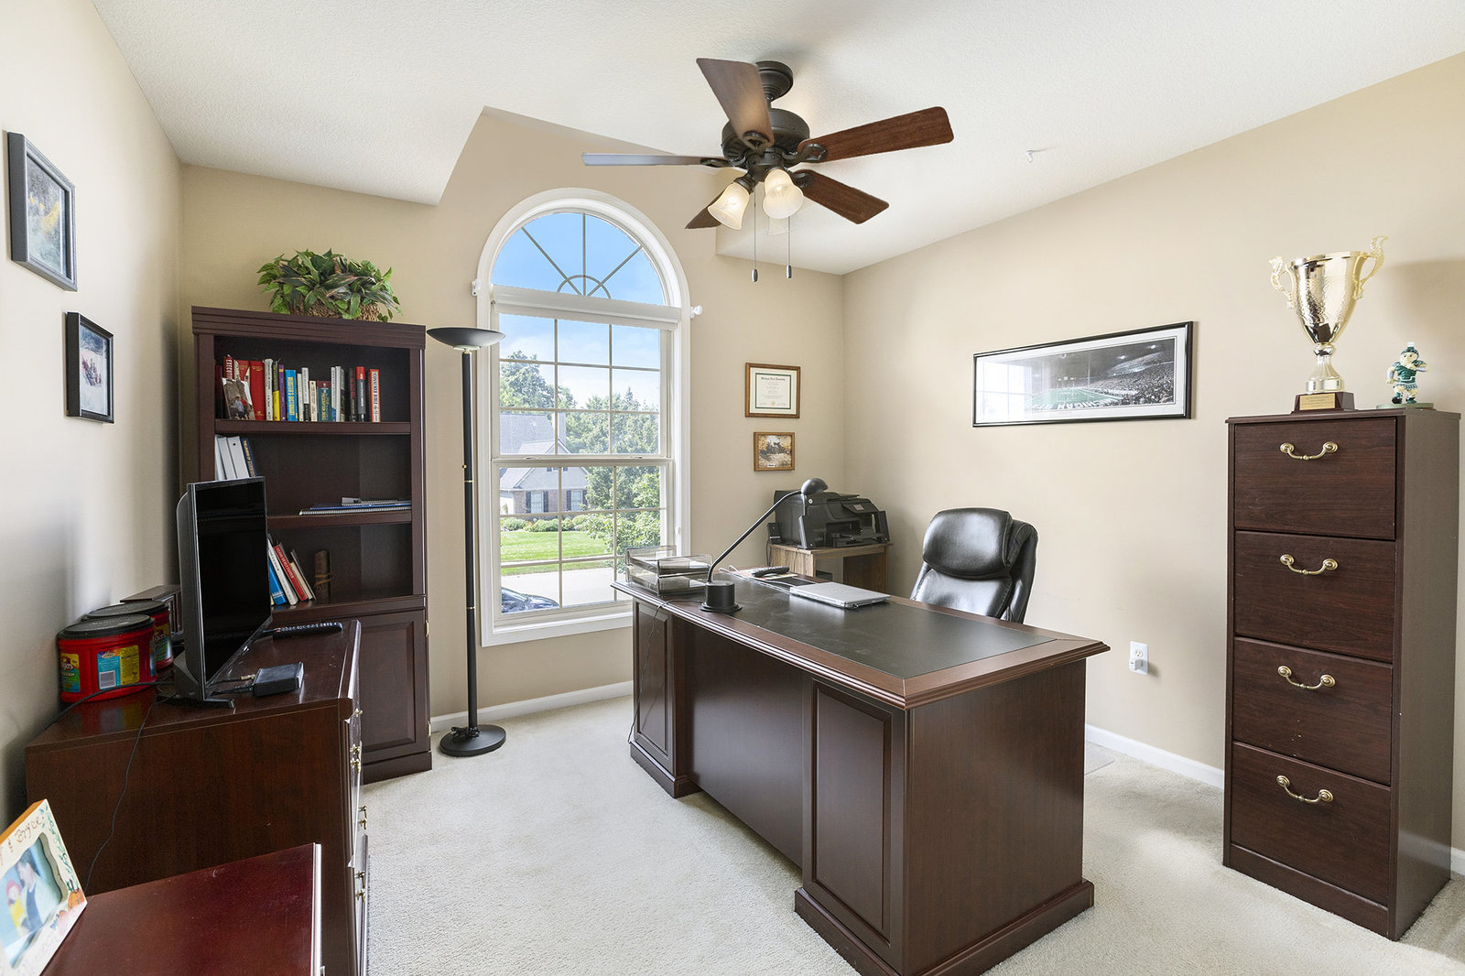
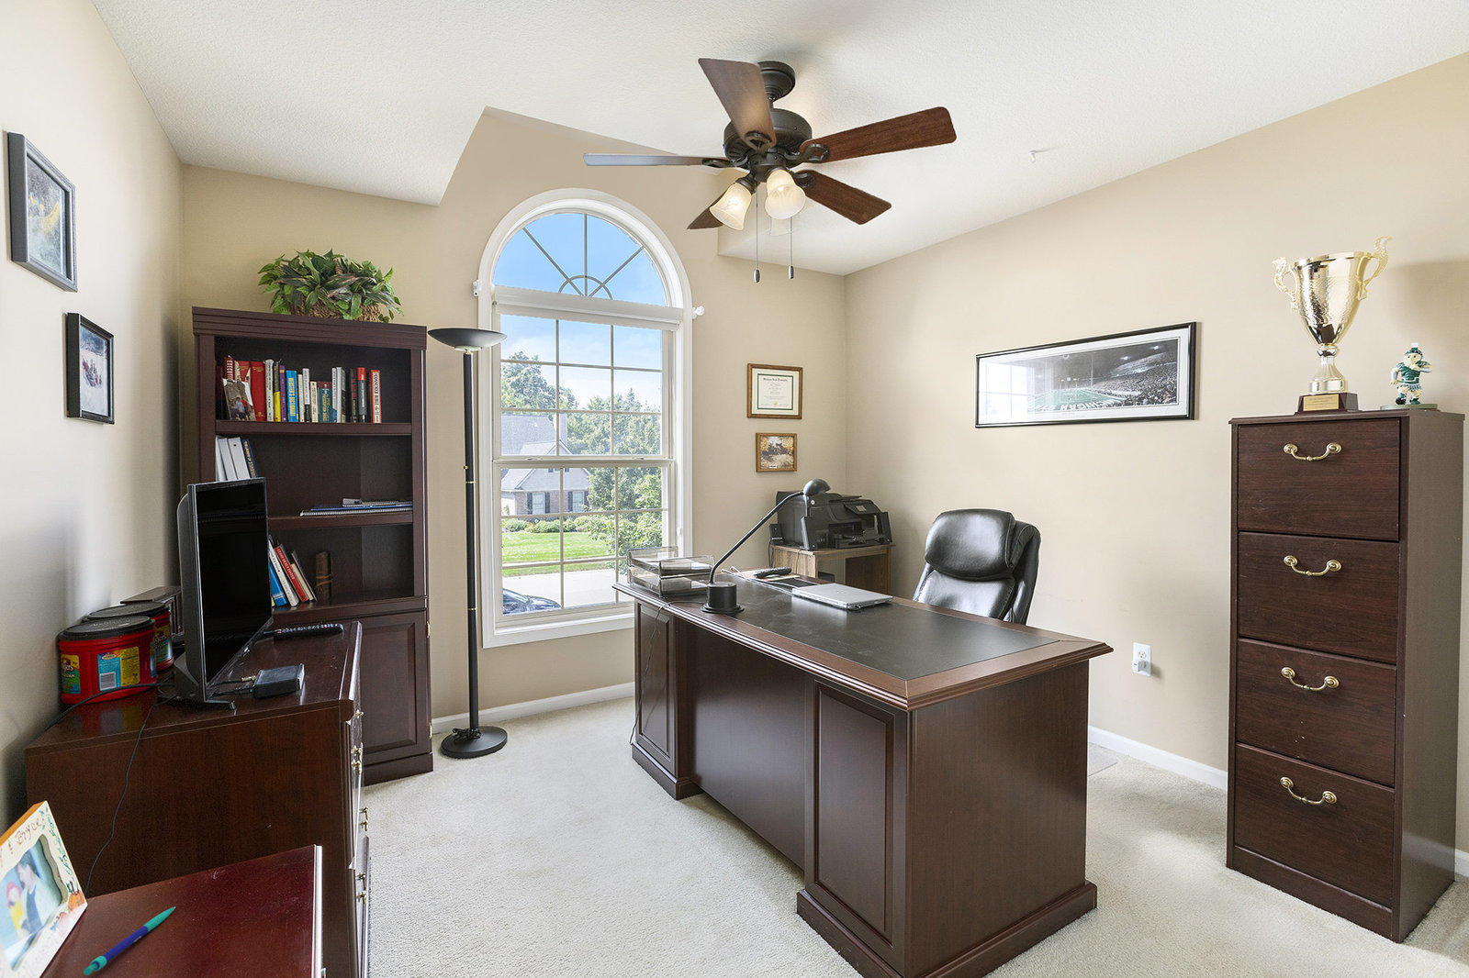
+ pen [83,906,176,976]
